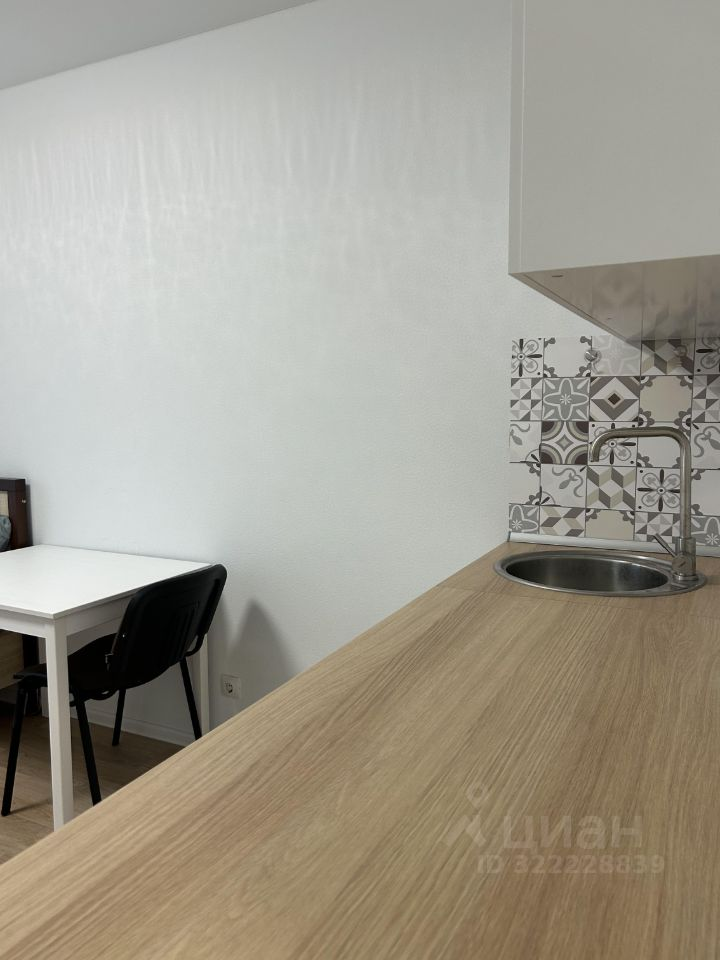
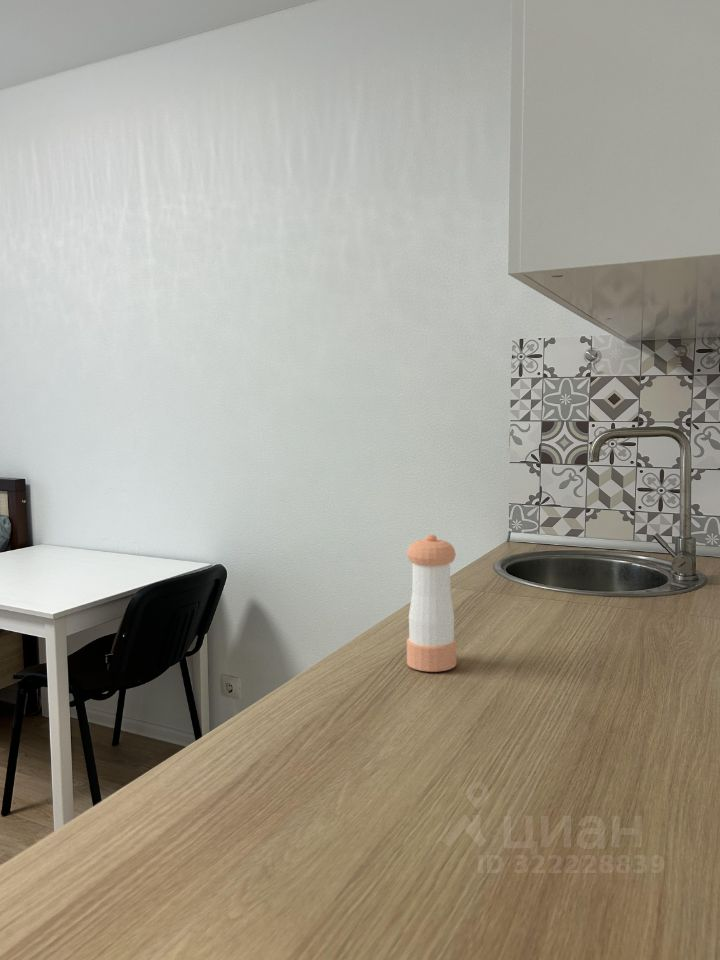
+ pepper shaker [406,533,457,673]
